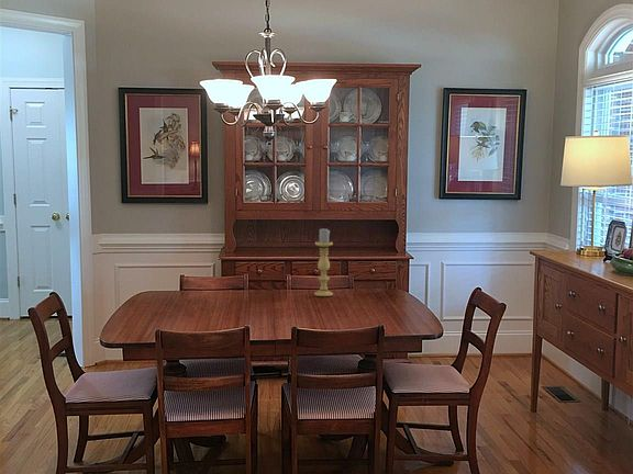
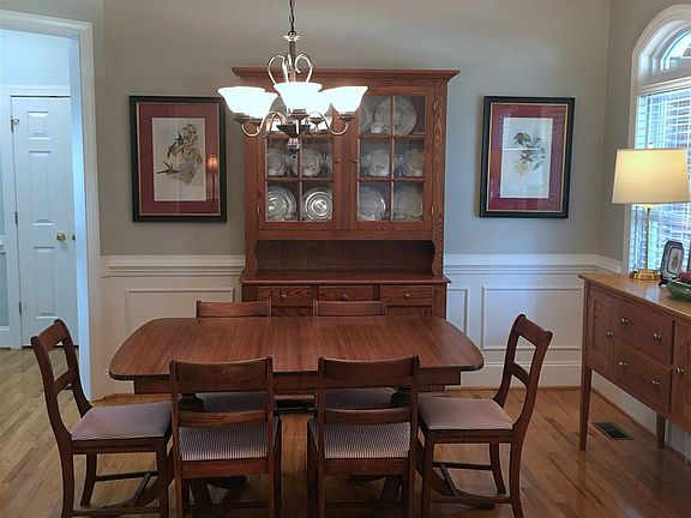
- candle holder [313,228,334,297]
